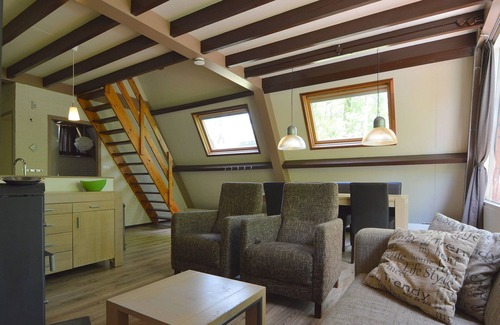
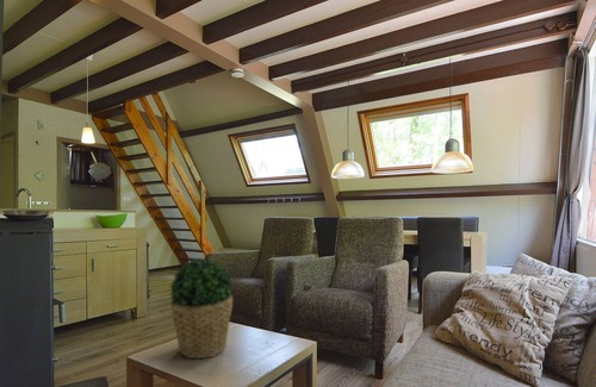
+ potted plant [169,258,234,361]
